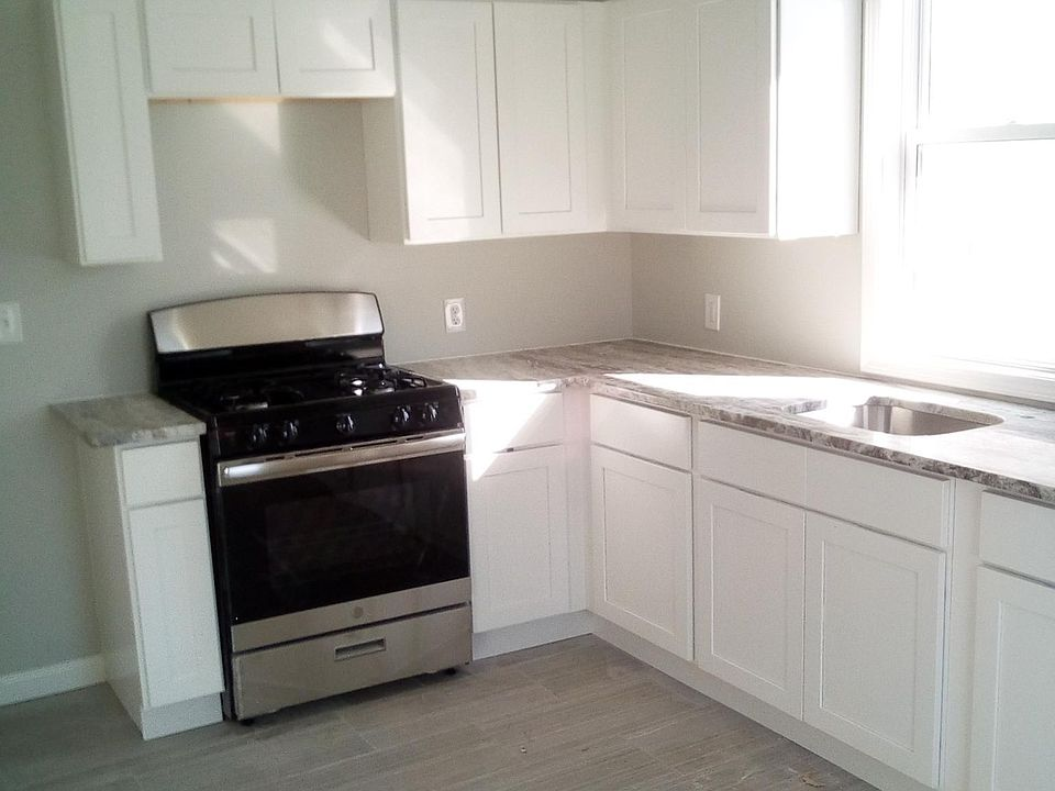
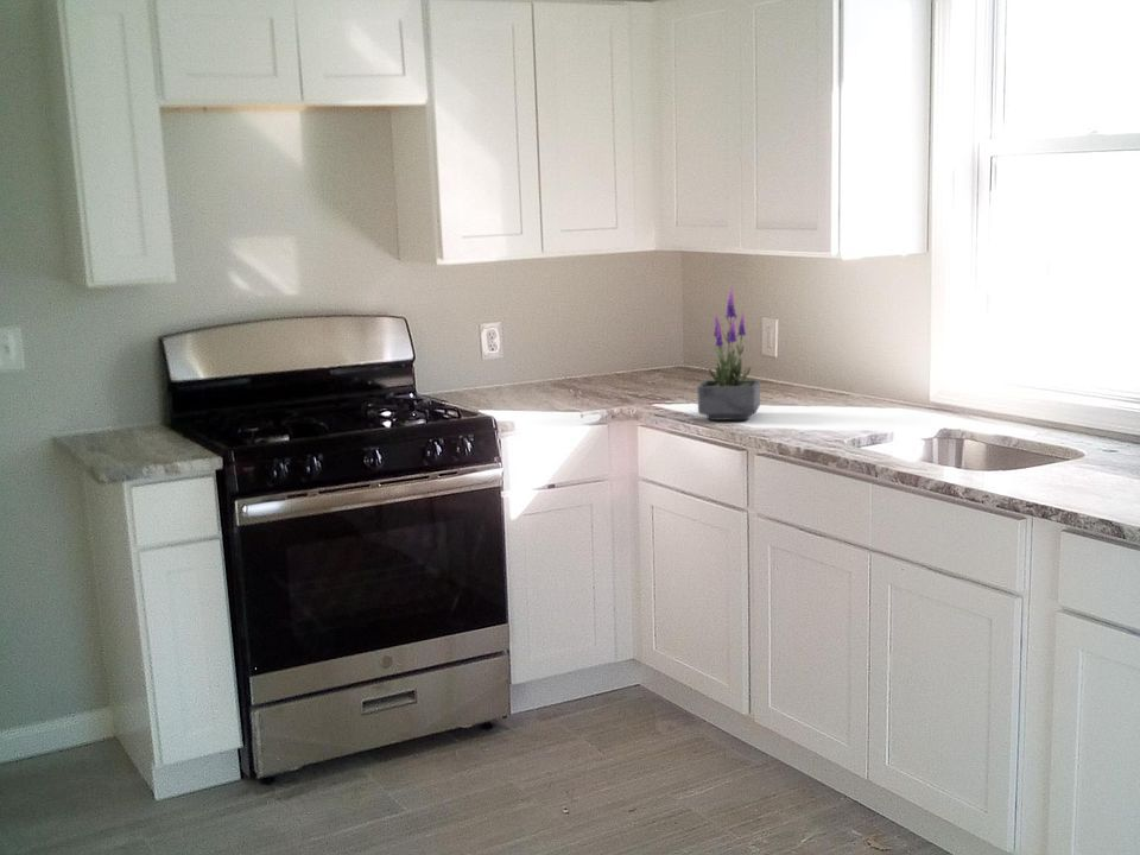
+ potted plant [696,289,761,422]
